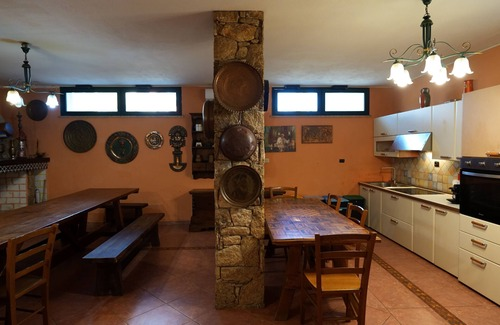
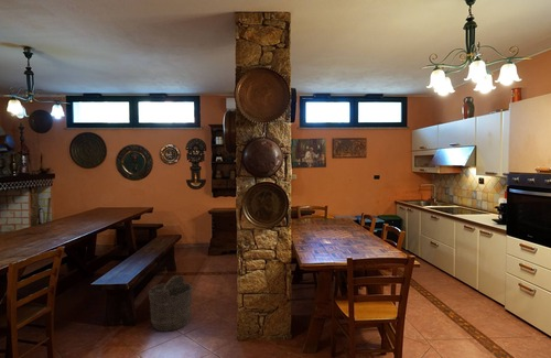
+ bucket [148,274,193,333]
